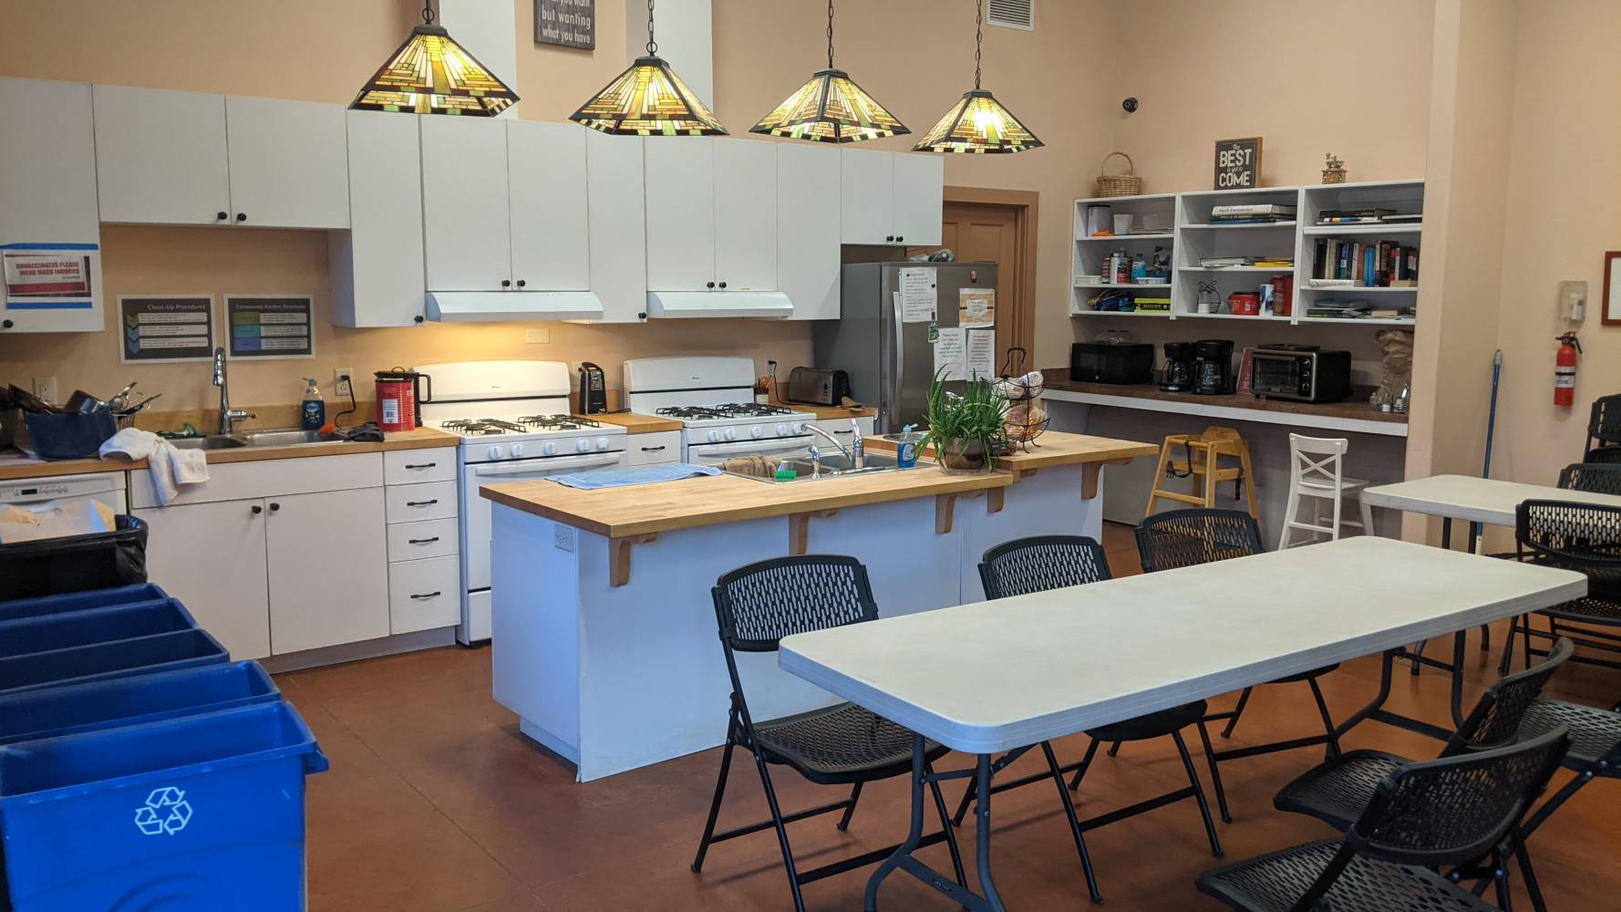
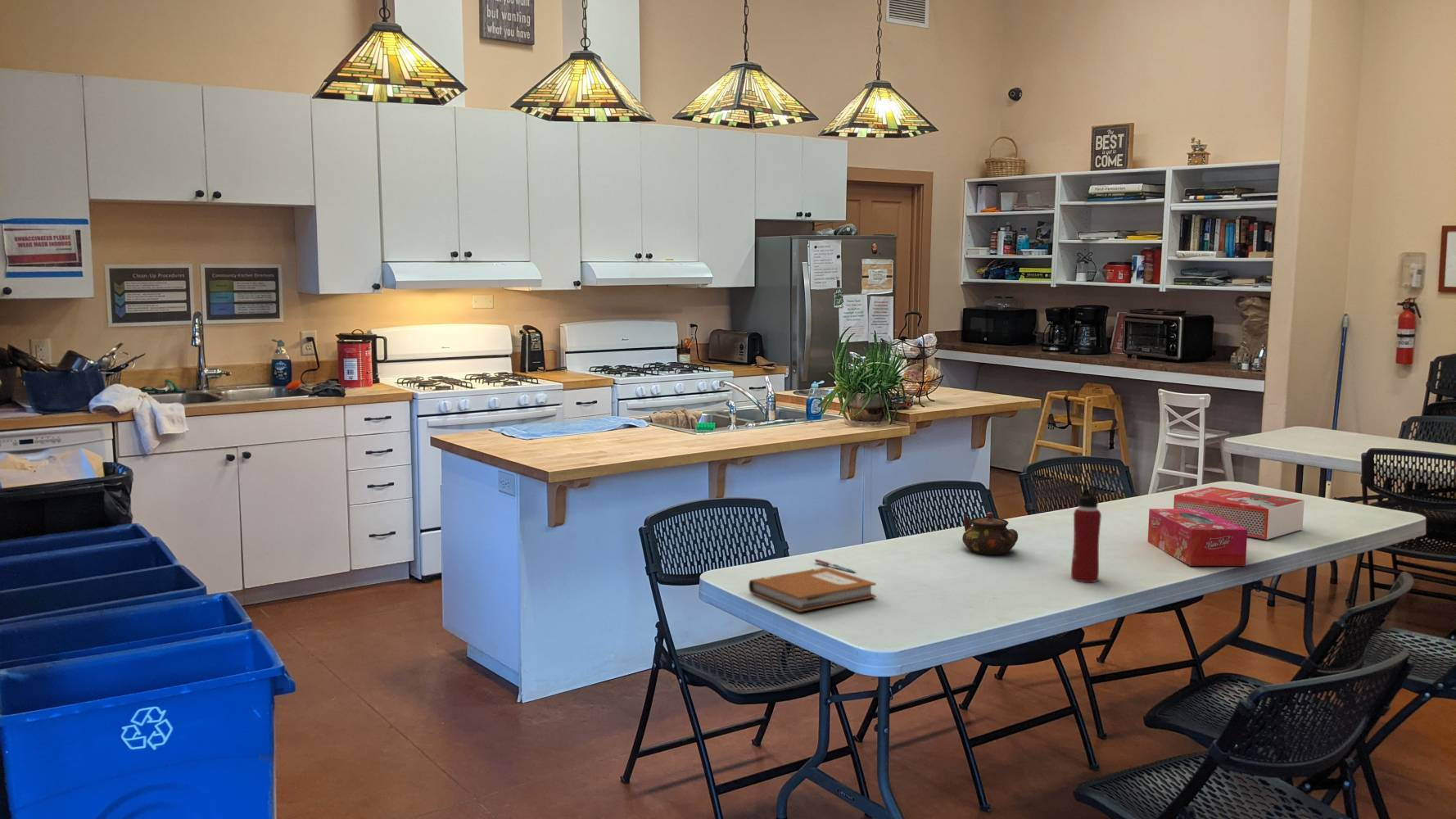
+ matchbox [1173,486,1305,541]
+ water bottle [1070,482,1102,583]
+ teapot [961,512,1019,556]
+ pen [813,559,857,573]
+ tissue box [1147,508,1248,567]
+ notebook [748,567,877,613]
